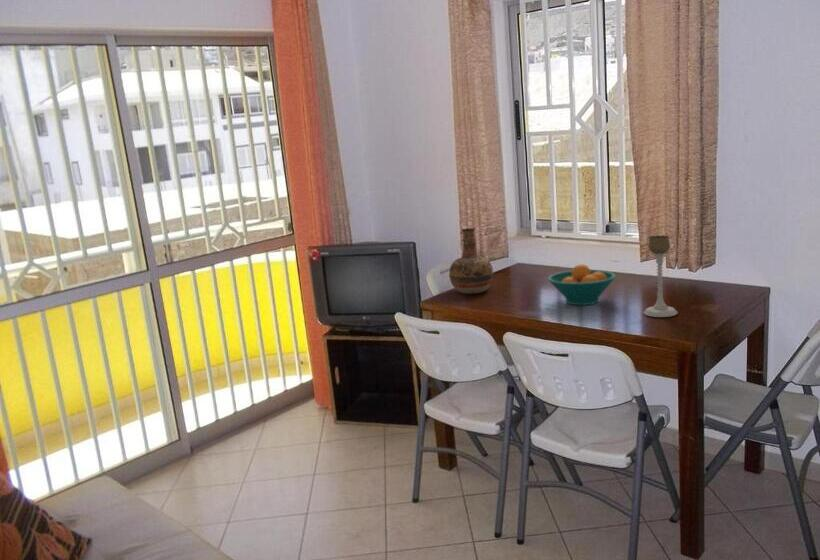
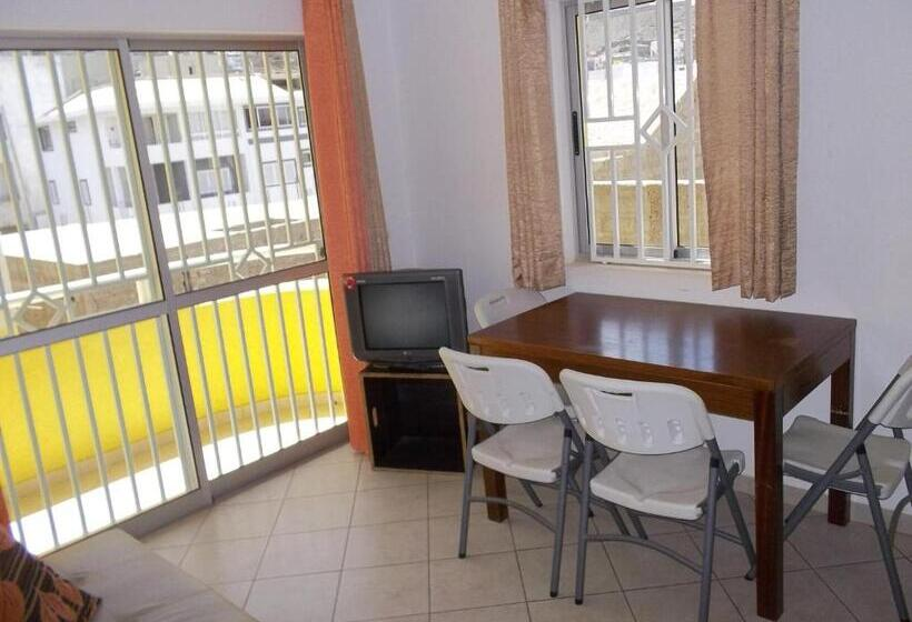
- candle holder [643,234,678,318]
- fruit bowl [546,263,617,306]
- vase [448,227,494,295]
